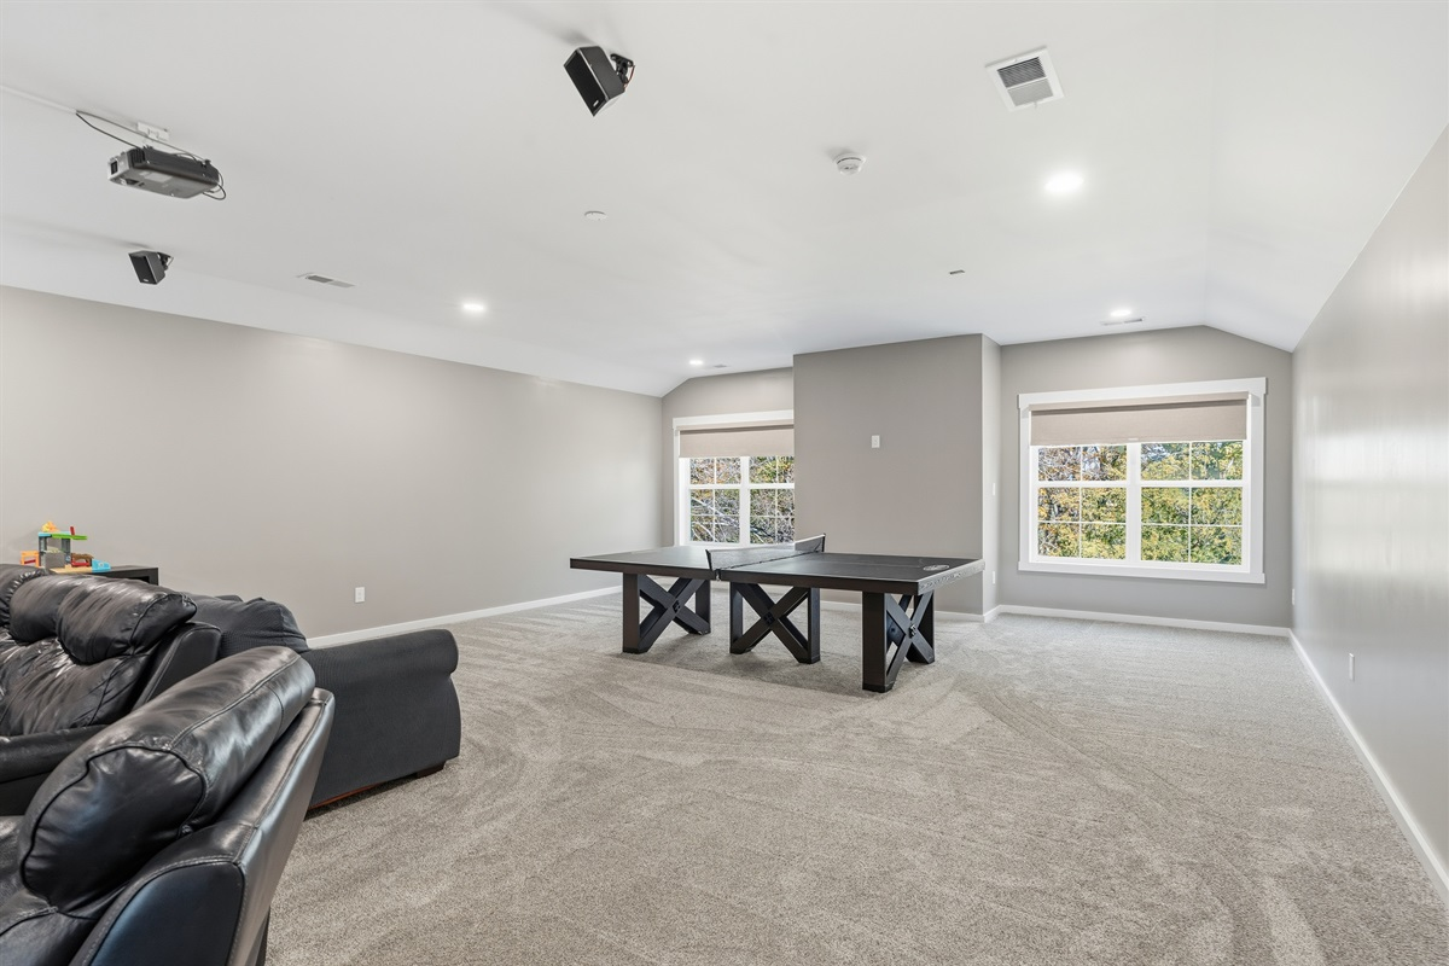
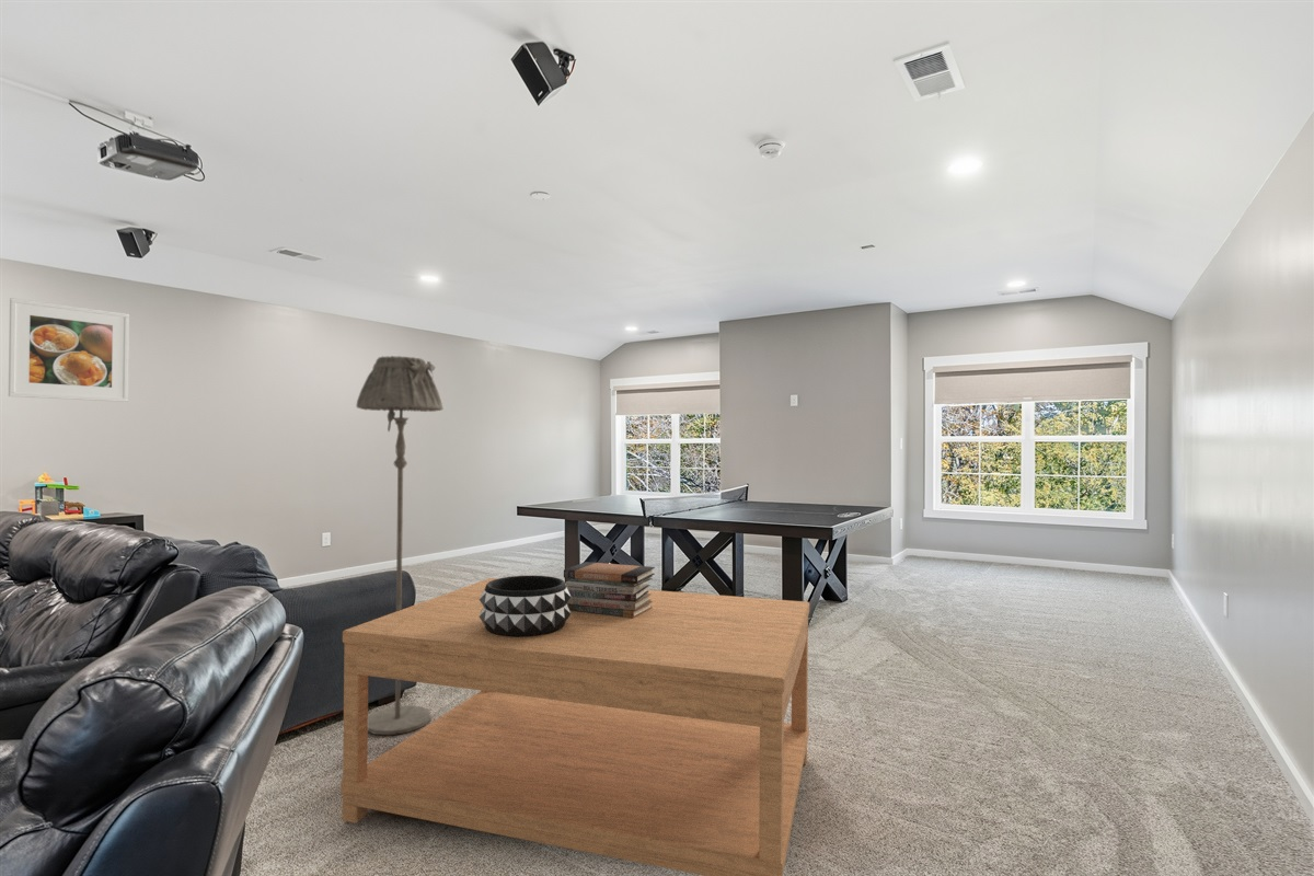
+ book stack [563,561,656,619]
+ floor lamp [355,355,445,736]
+ decorative bowl [479,575,570,637]
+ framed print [8,297,130,403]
+ coffee table [339,577,810,876]
